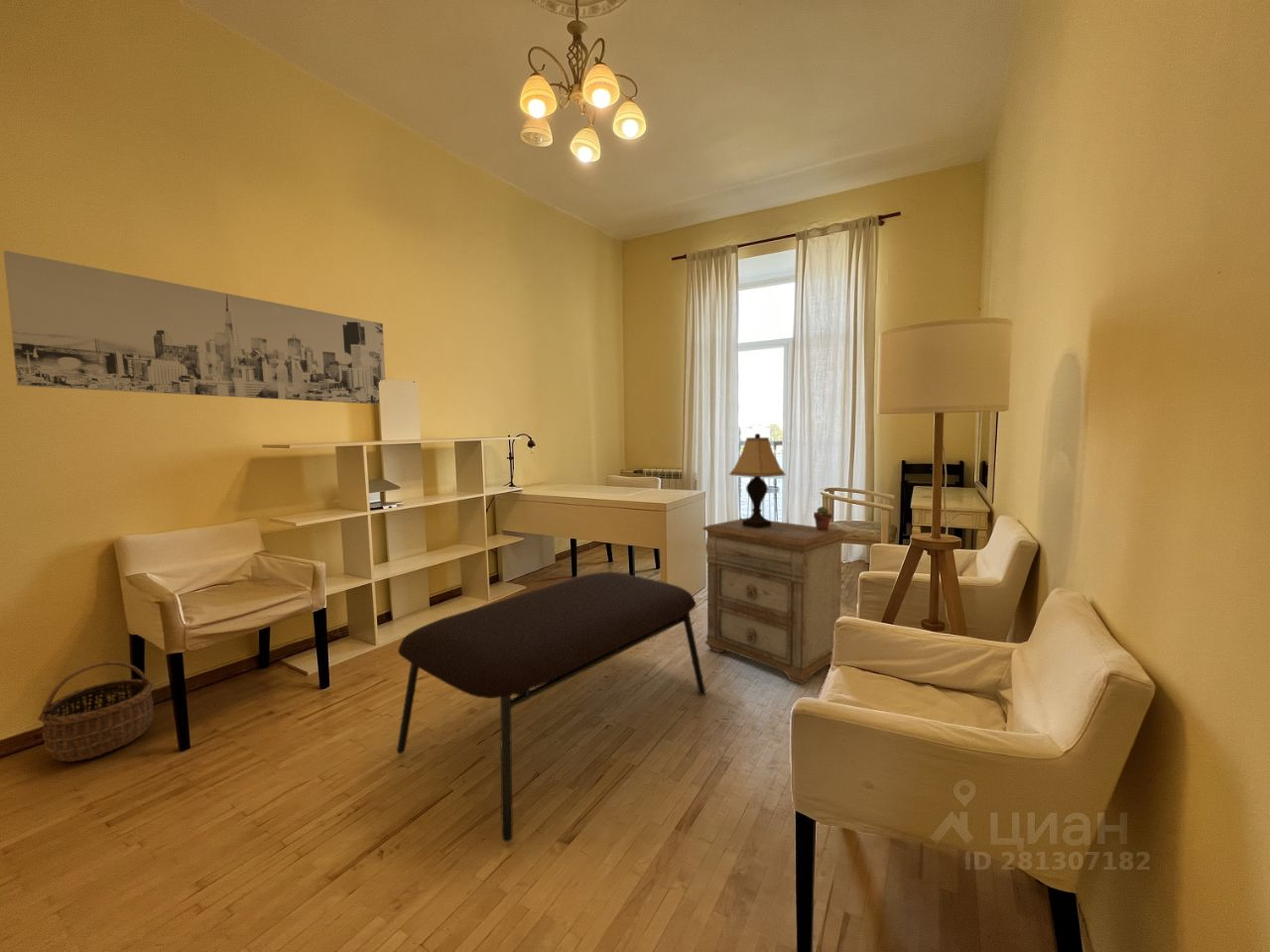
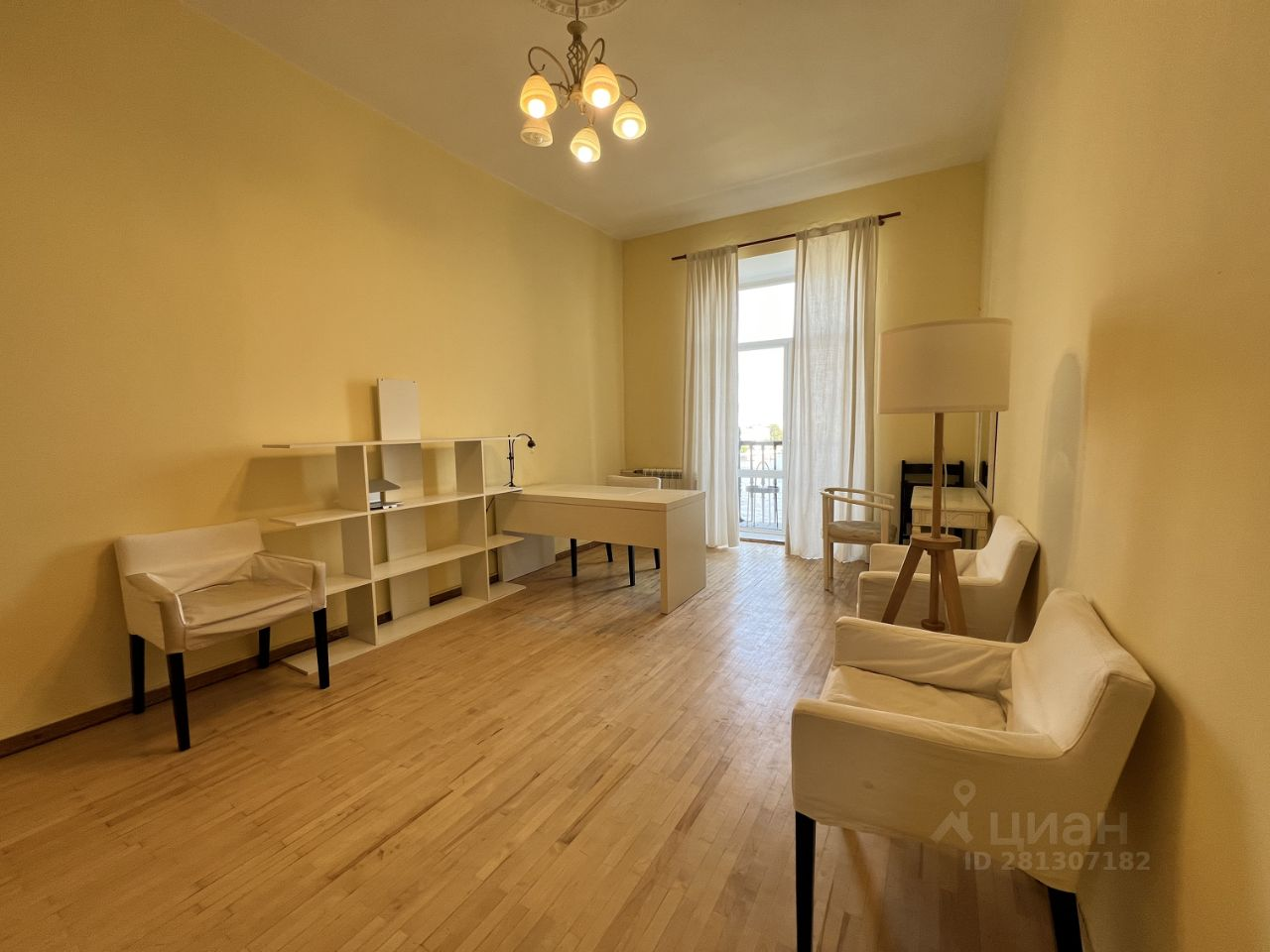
- nightstand [701,517,848,685]
- wall art [3,250,386,406]
- lamp [728,432,787,529]
- coffee table [396,571,706,843]
- potted succulent [813,506,833,531]
- wicker basket [37,660,155,763]
